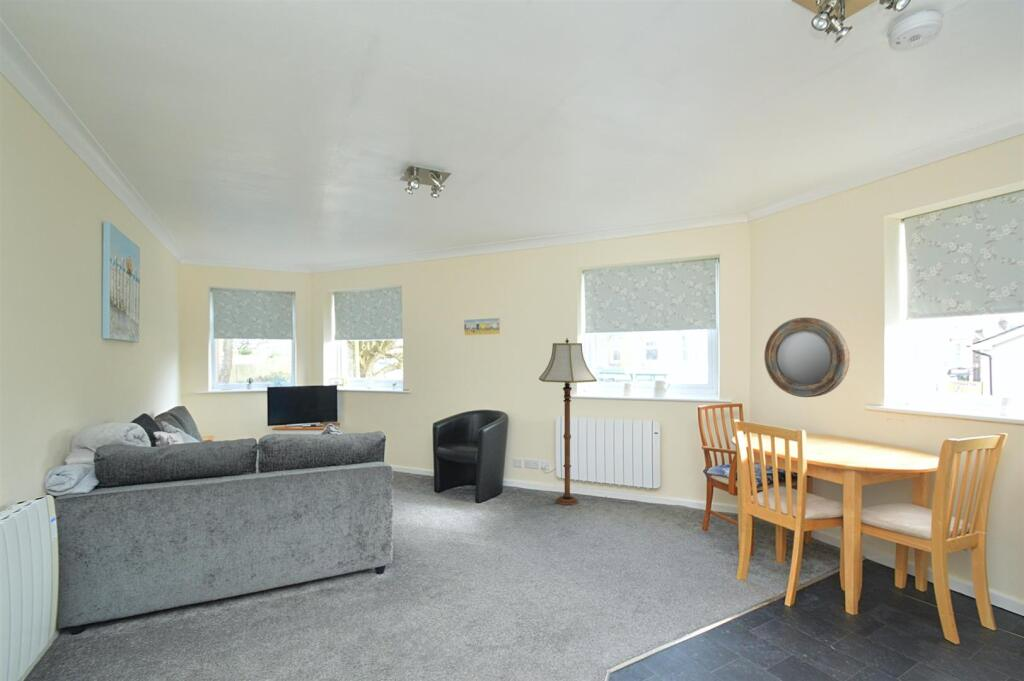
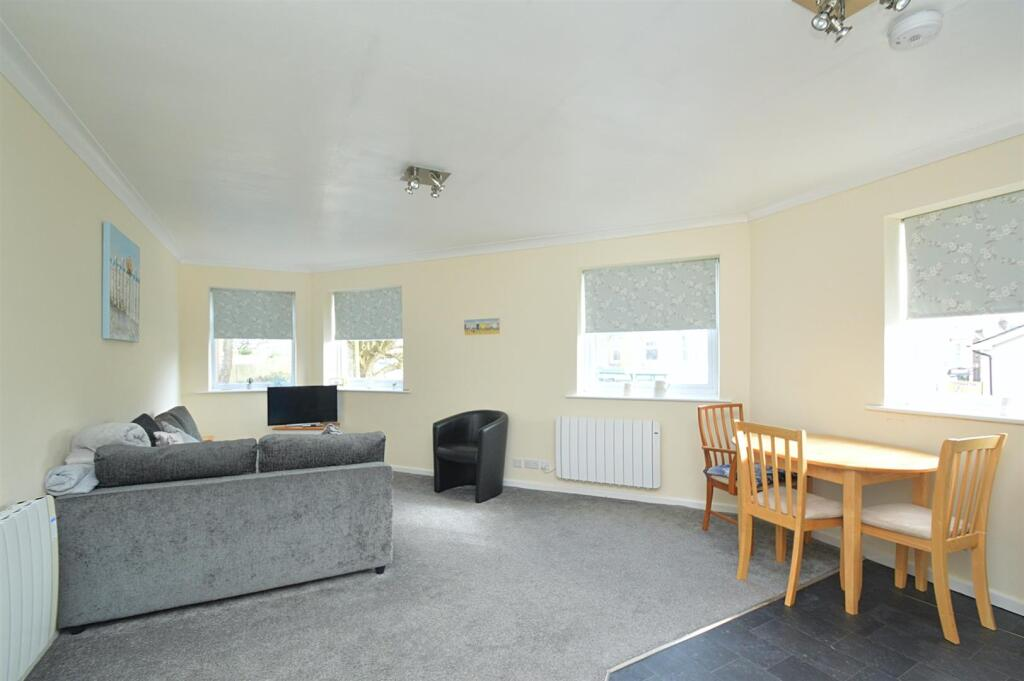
- floor lamp [538,337,598,506]
- home mirror [763,317,851,398]
